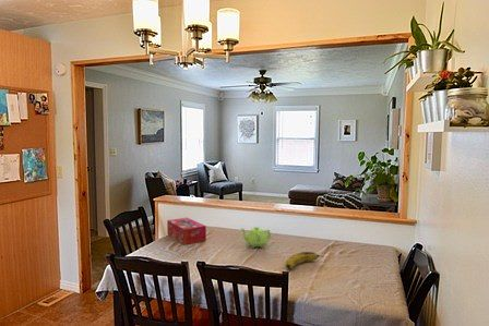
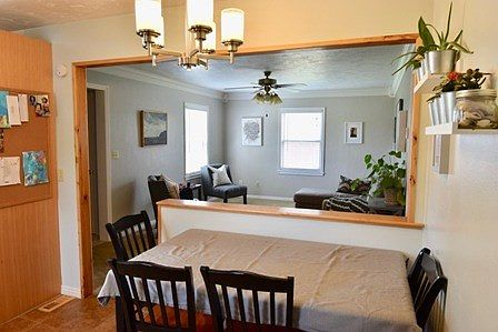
- tissue box [166,217,207,245]
- teapot [240,226,273,249]
- fruit [285,251,325,270]
